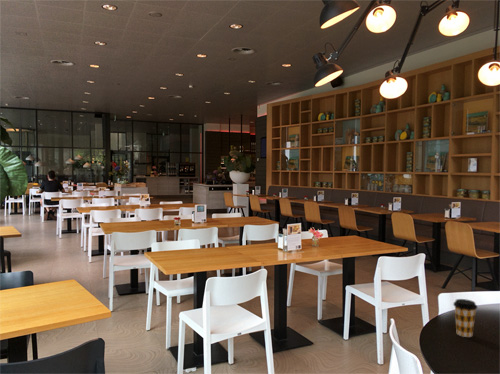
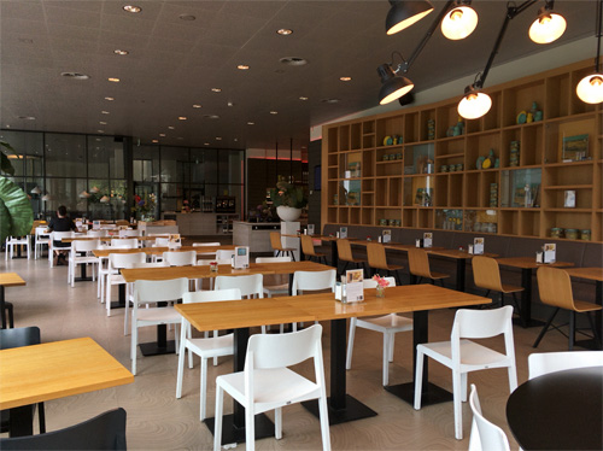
- coffee cup [452,298,478,338]
